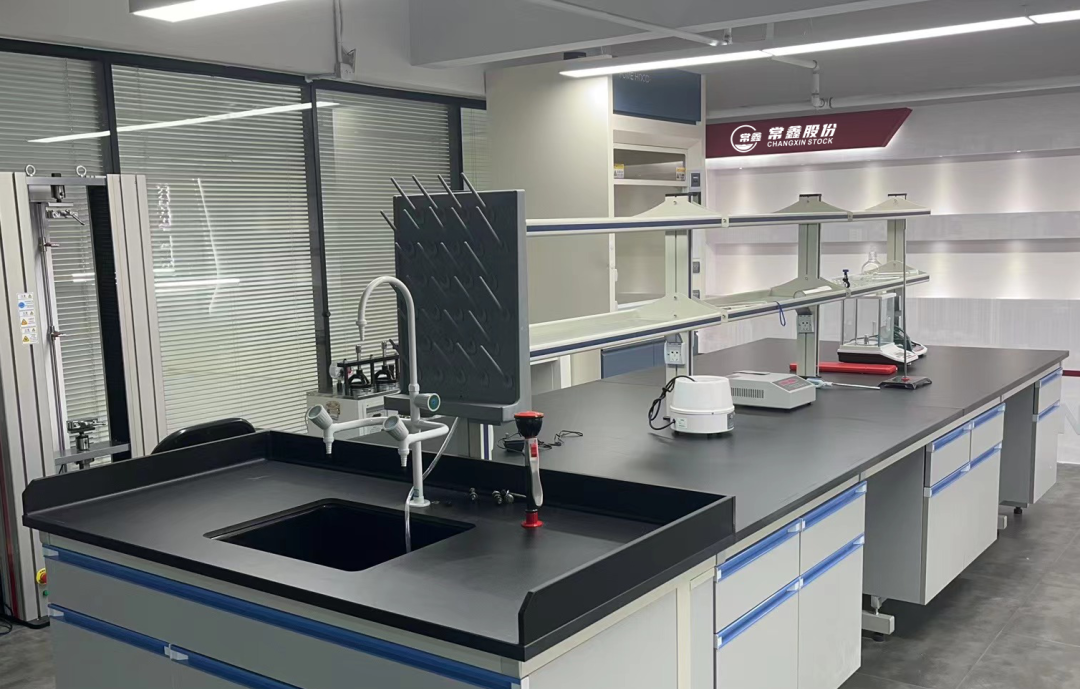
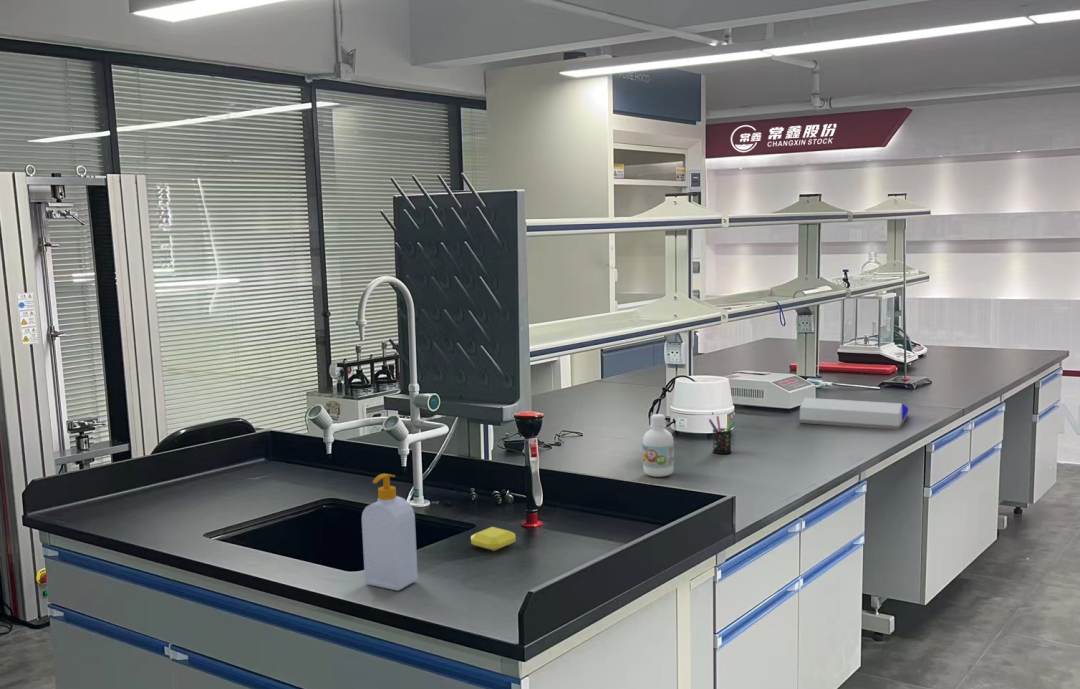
+ pen holder [708,415,736,455]
+ soap bar [470,526,517,552]
+ soap bottle [361,473,419,592]
+ architectural model [799,397,909,430]
+ bottle [641,413,675,478]
